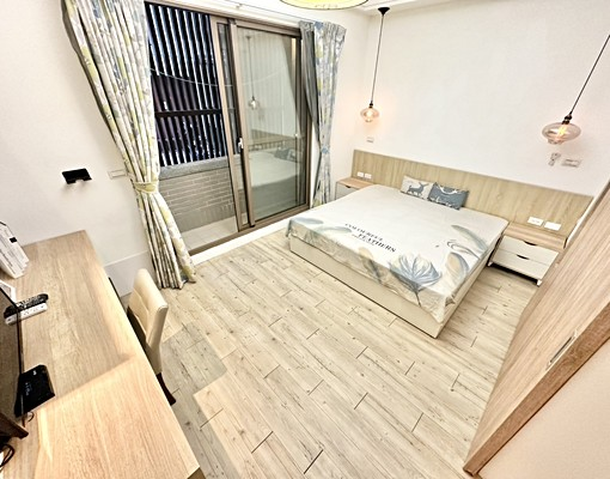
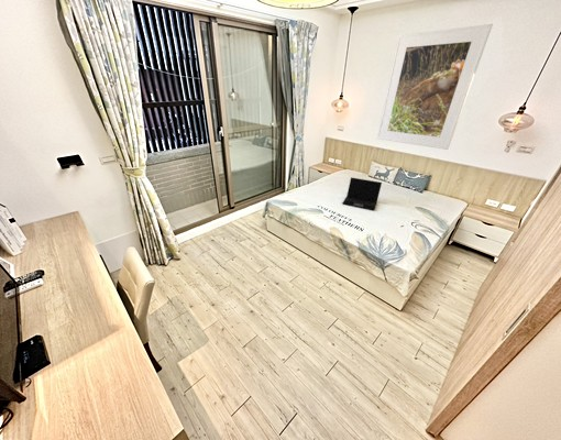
+ laptop [341,176,383,211]
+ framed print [376,23,494,151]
